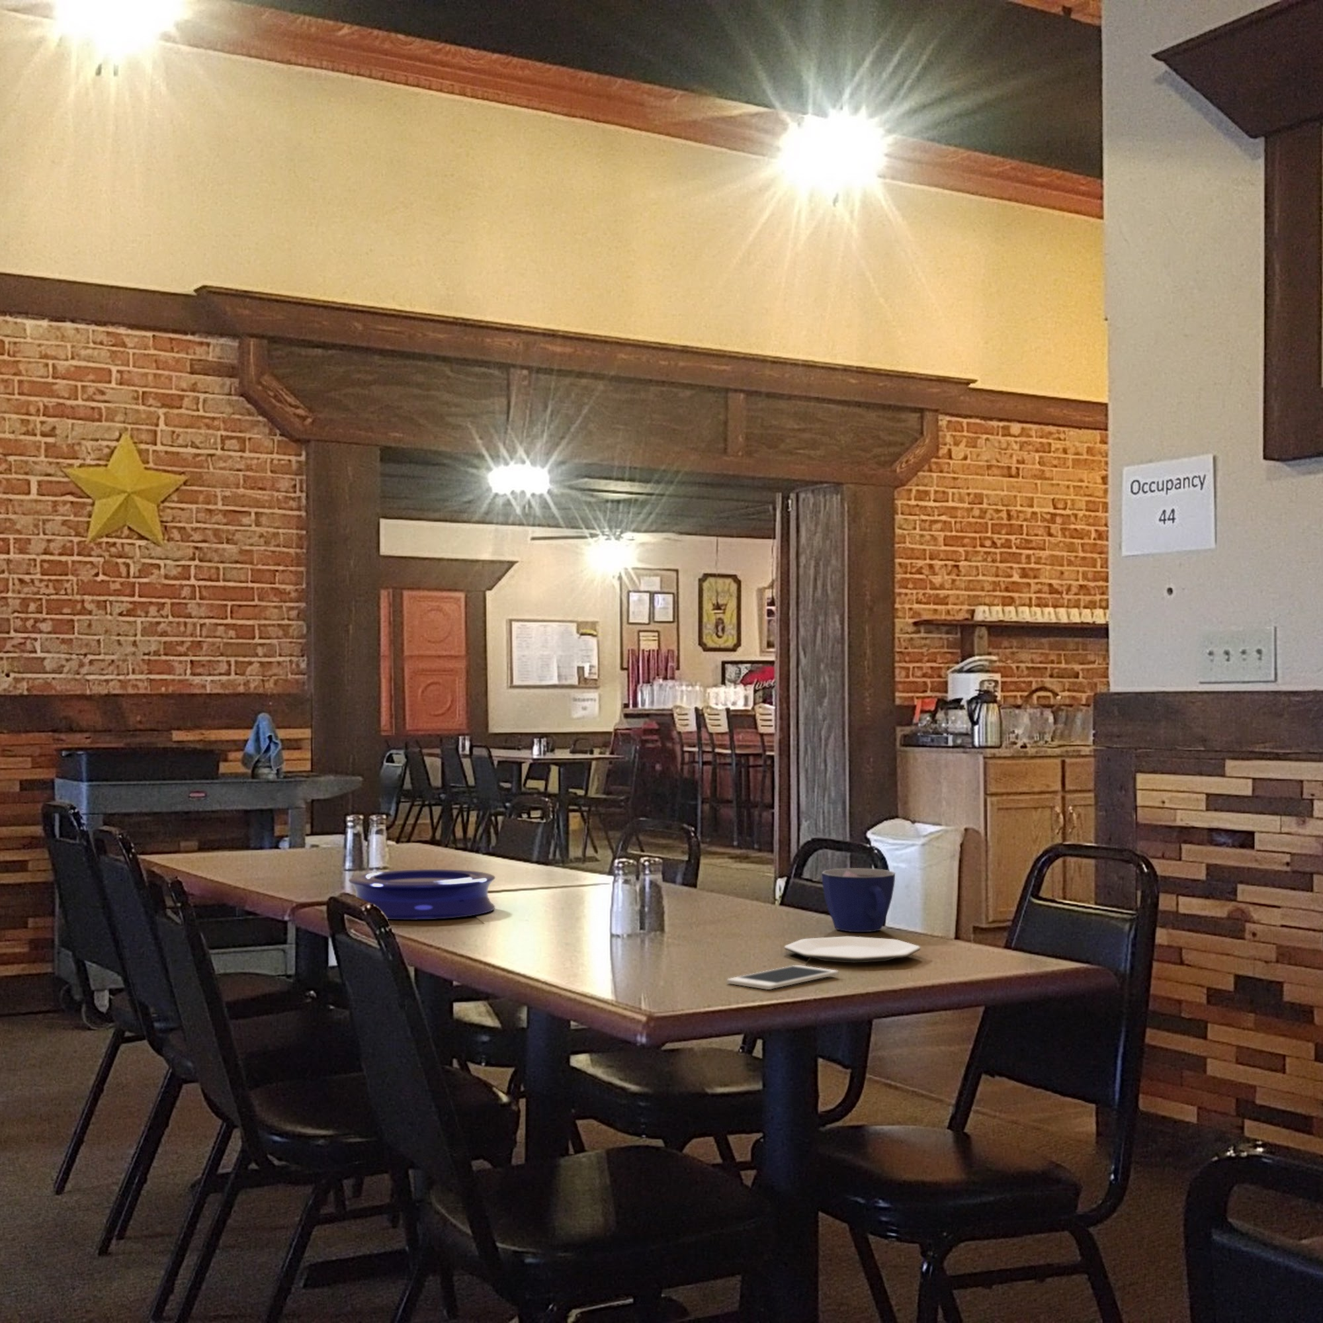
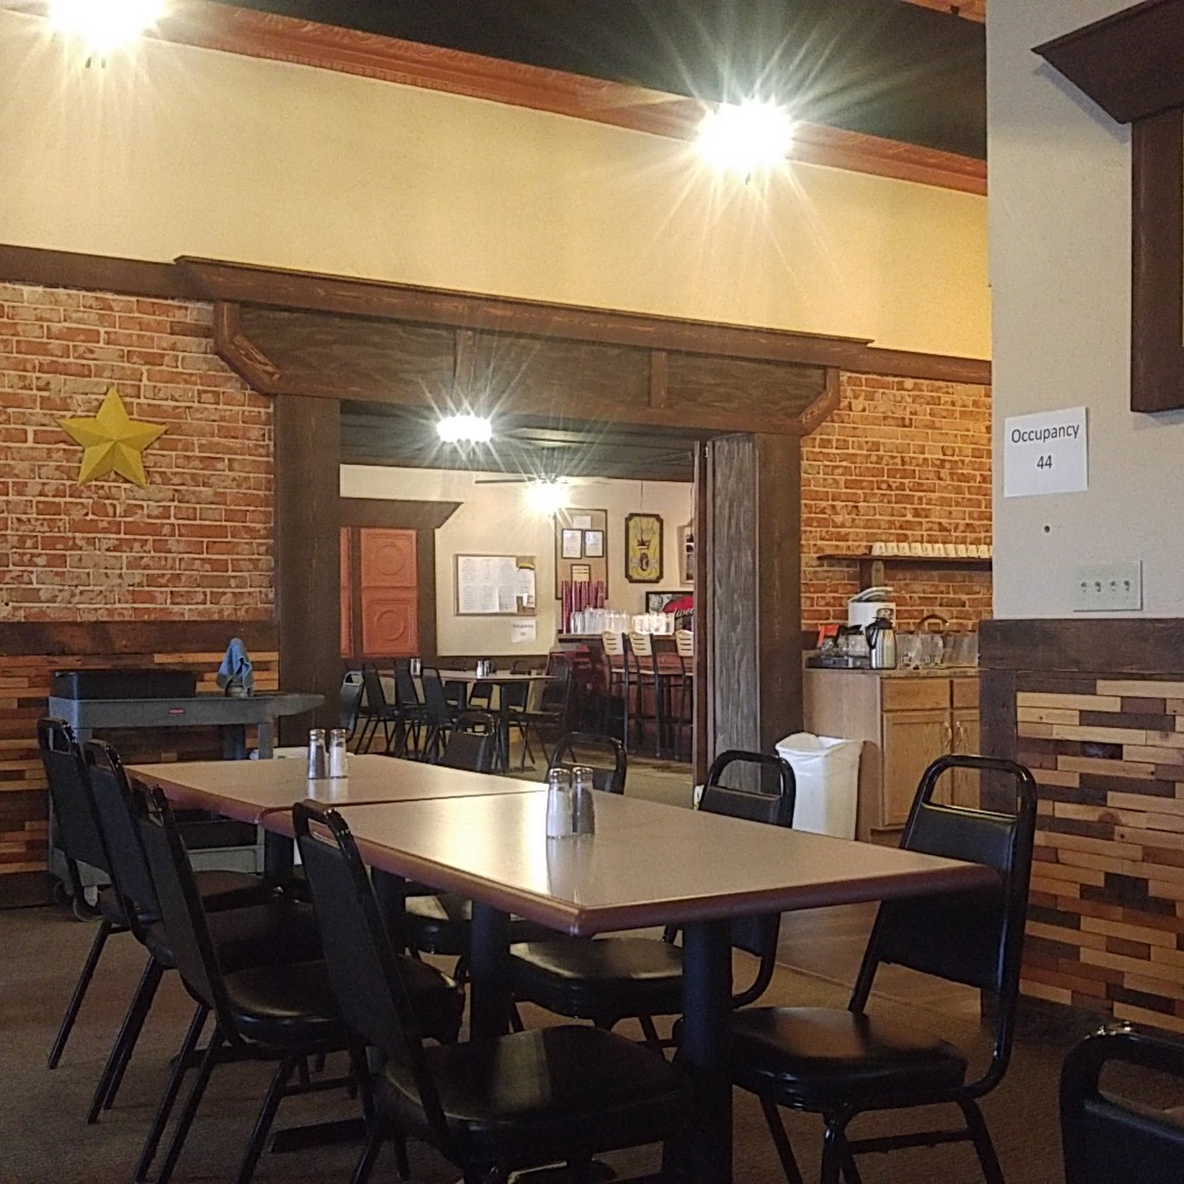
- cell phone [727,964,838,990]
- cup [821,867,895,933]
- plate [348,869,497,920]
- plate [784,937,922,963]
